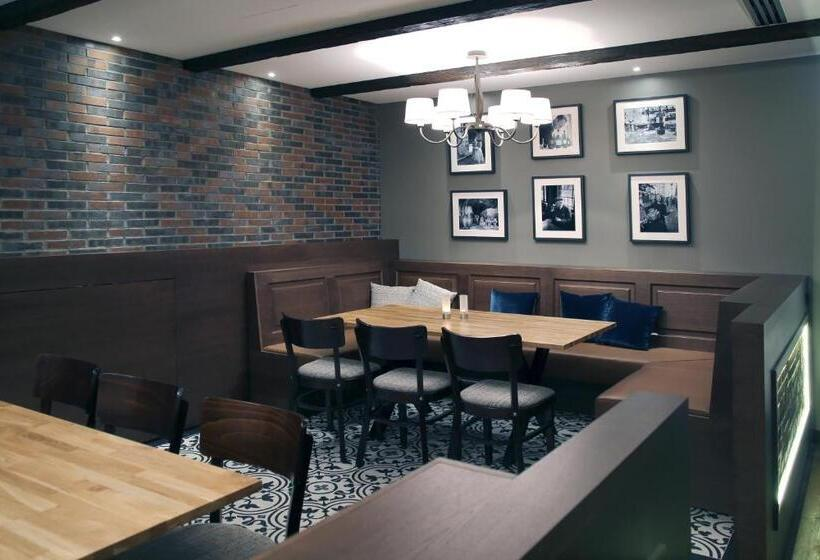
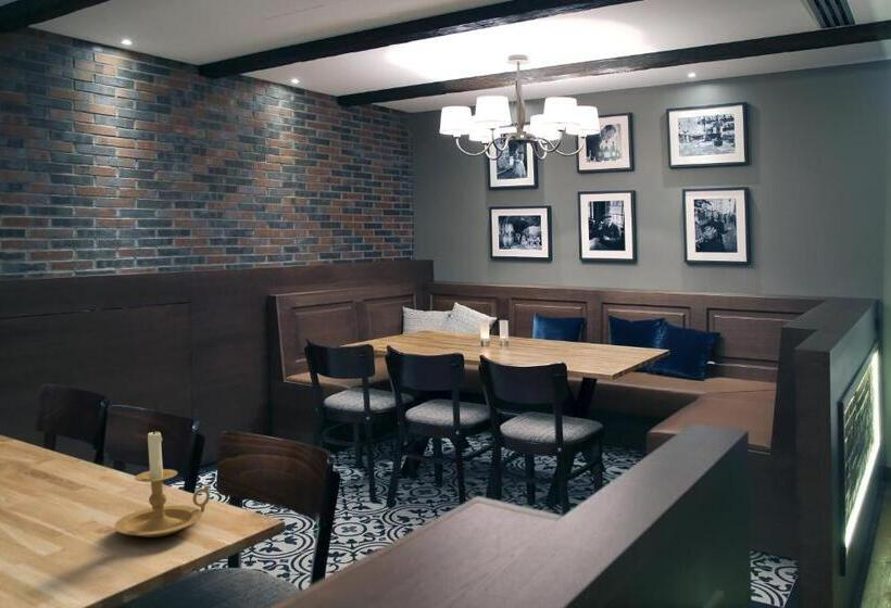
+ candle holder [113,428,212,539]
